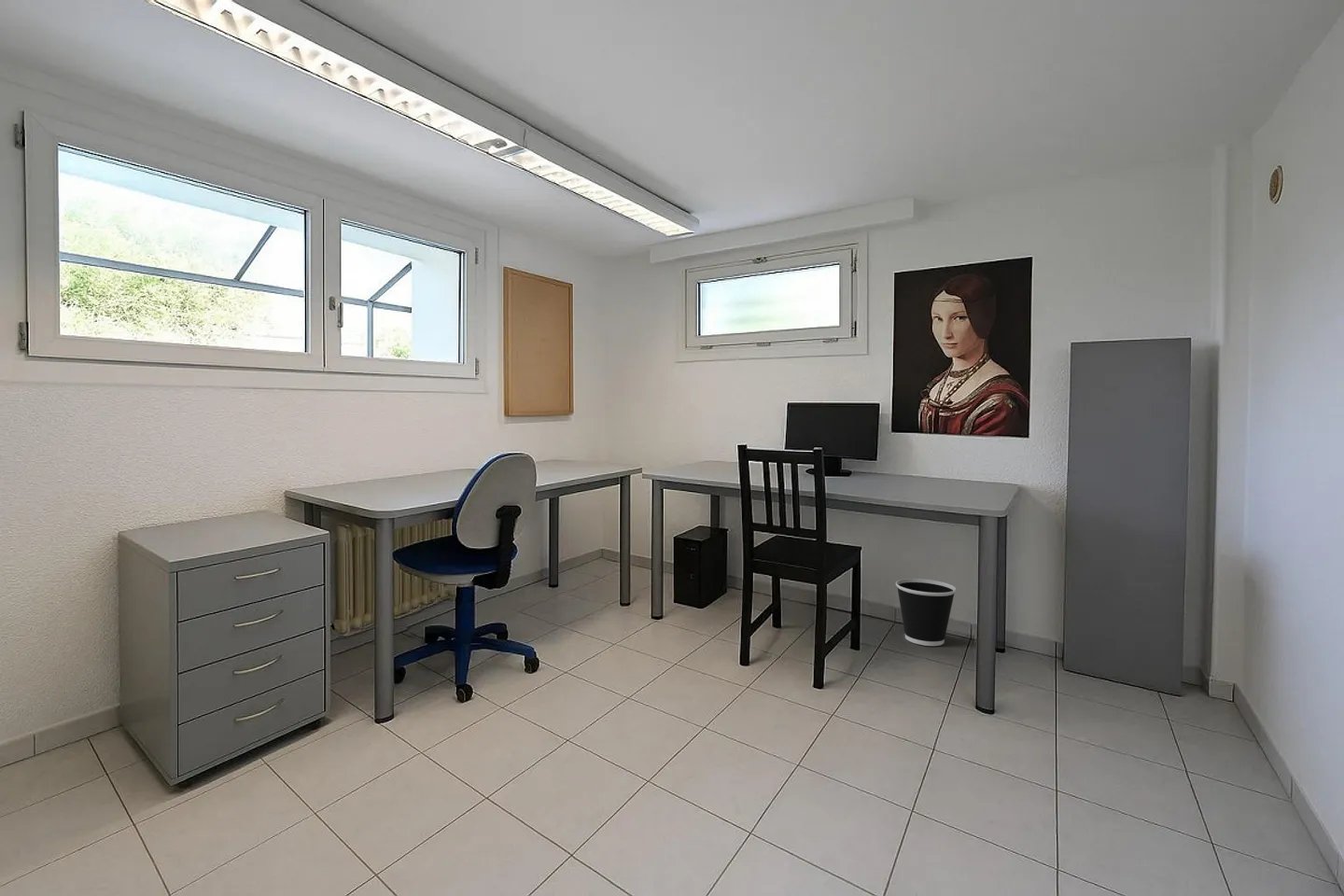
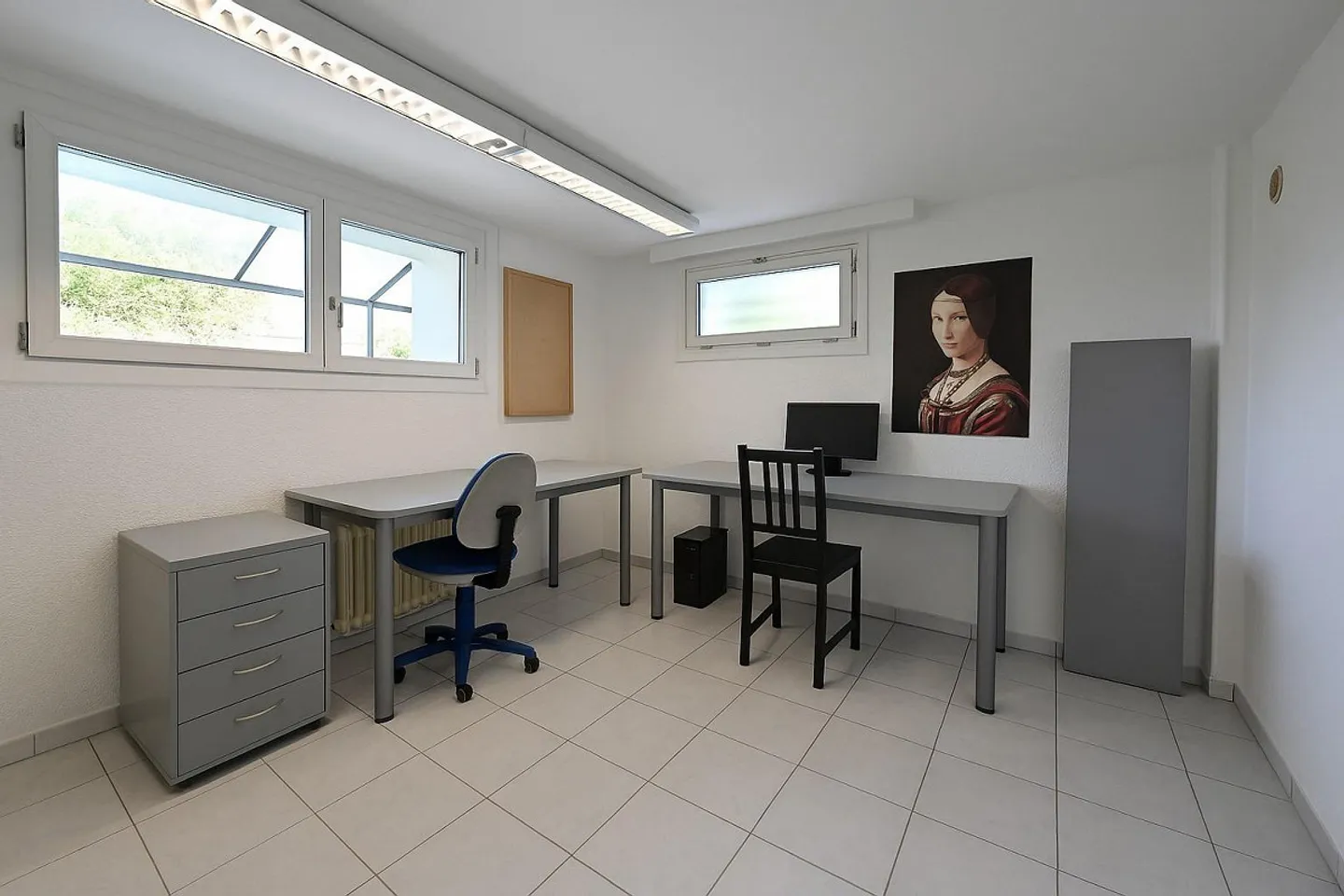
- wastebasket [895,578,957,647]
